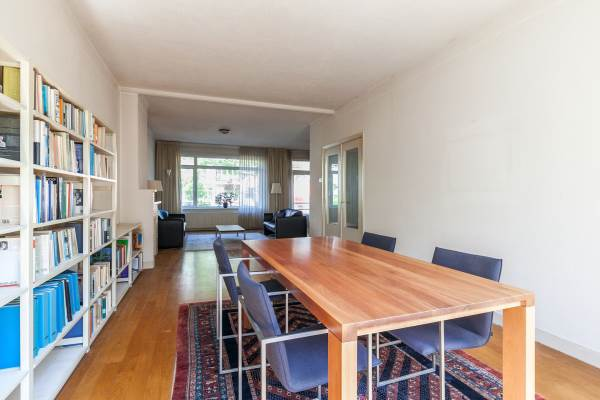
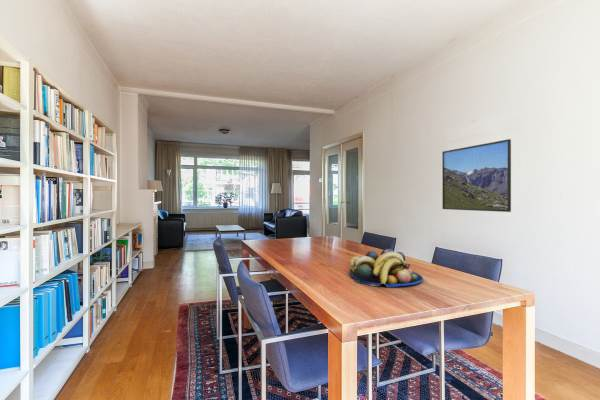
+ fruit bowl [348,248,424,288]
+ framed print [441,138,512,213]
